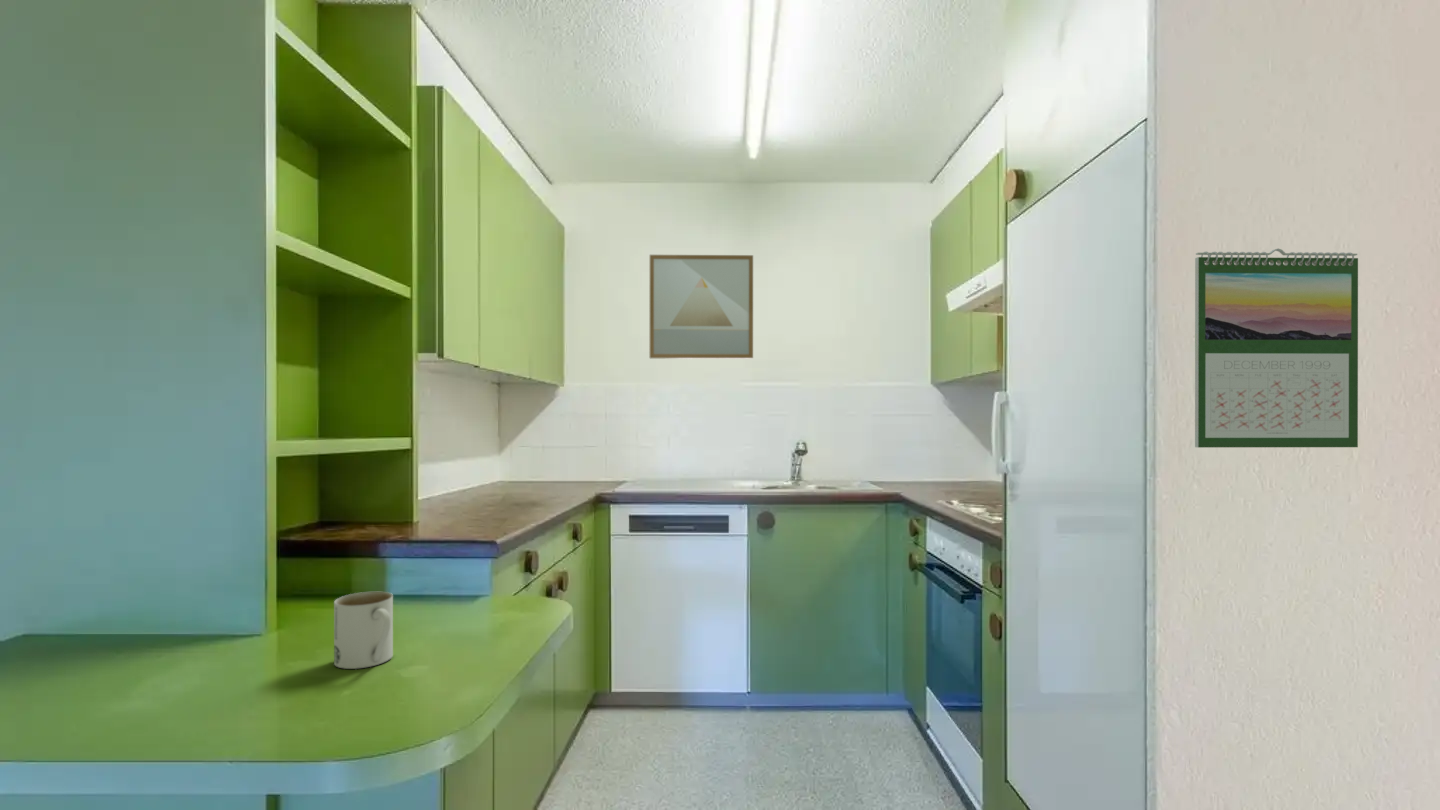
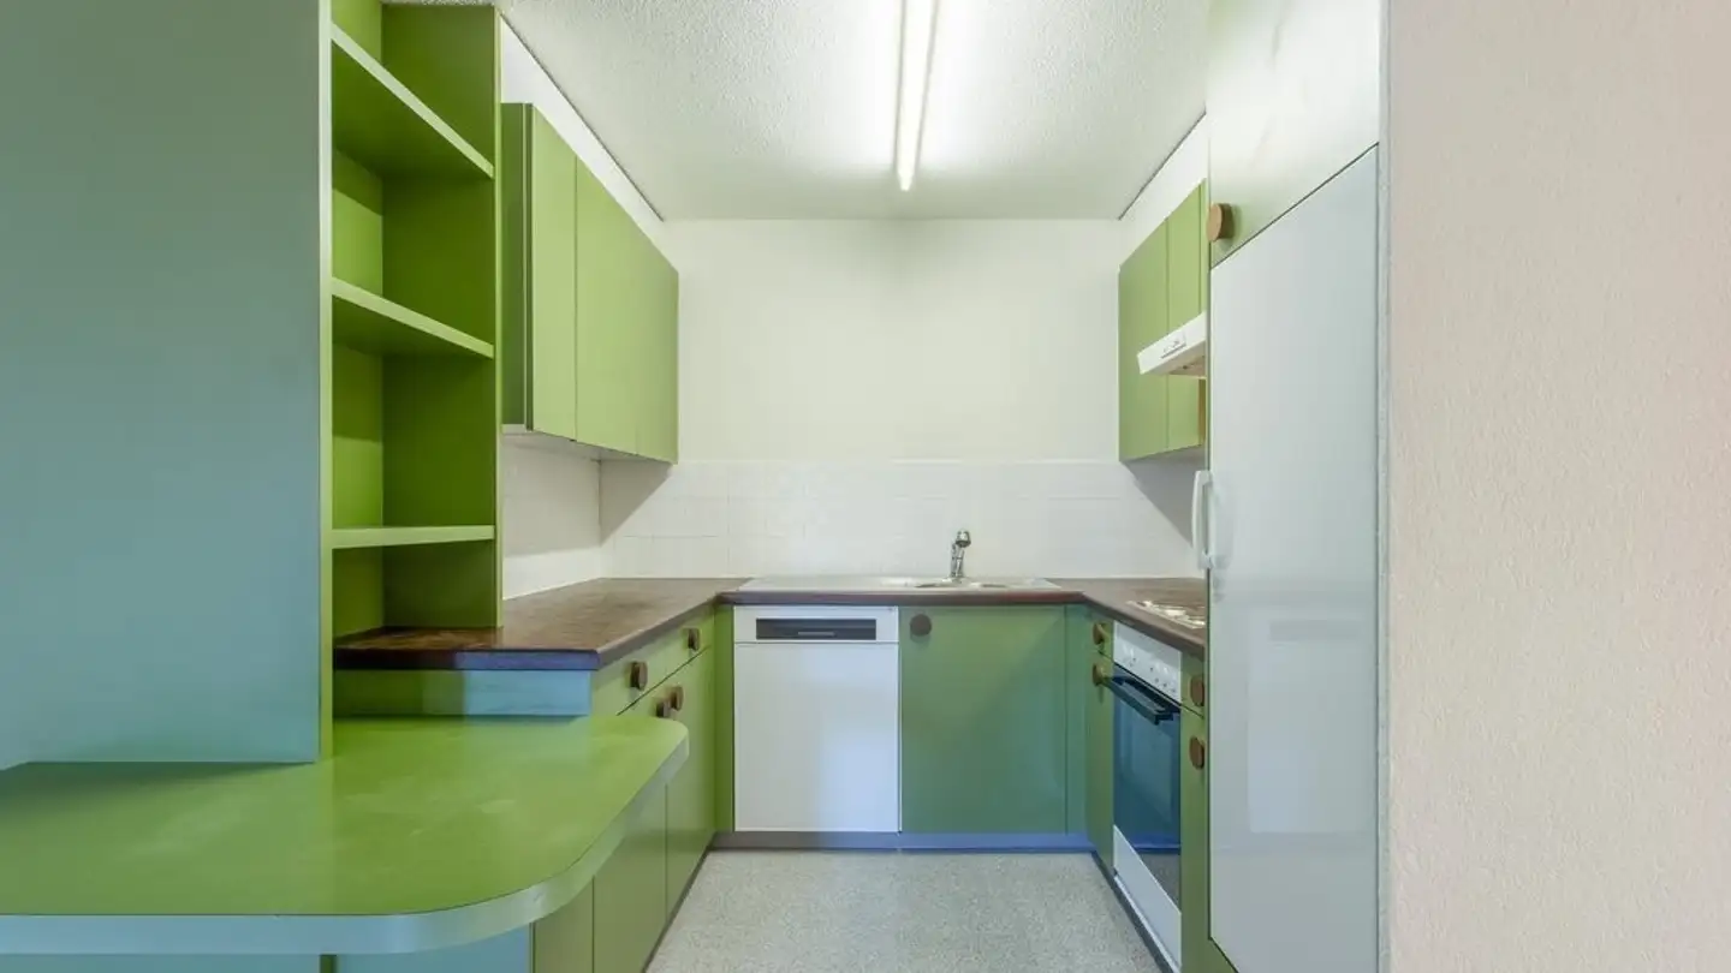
- calendar [1194,248,1359,449]
- mug [333,591,394,670]
- wall art [649,254,754,360]
